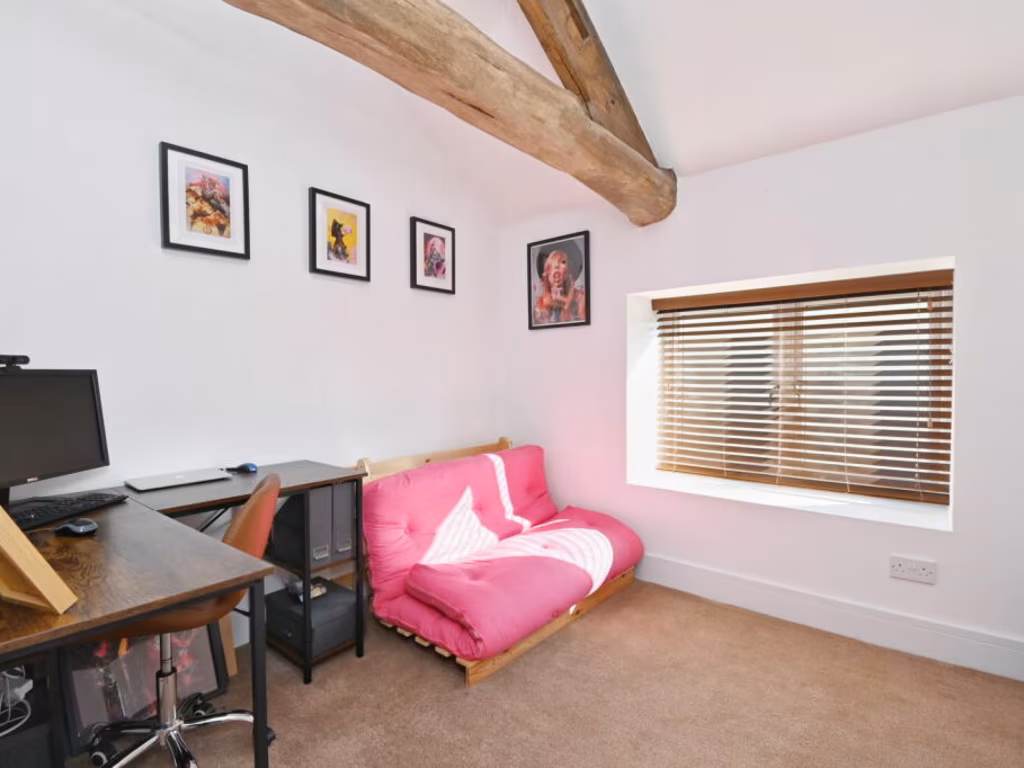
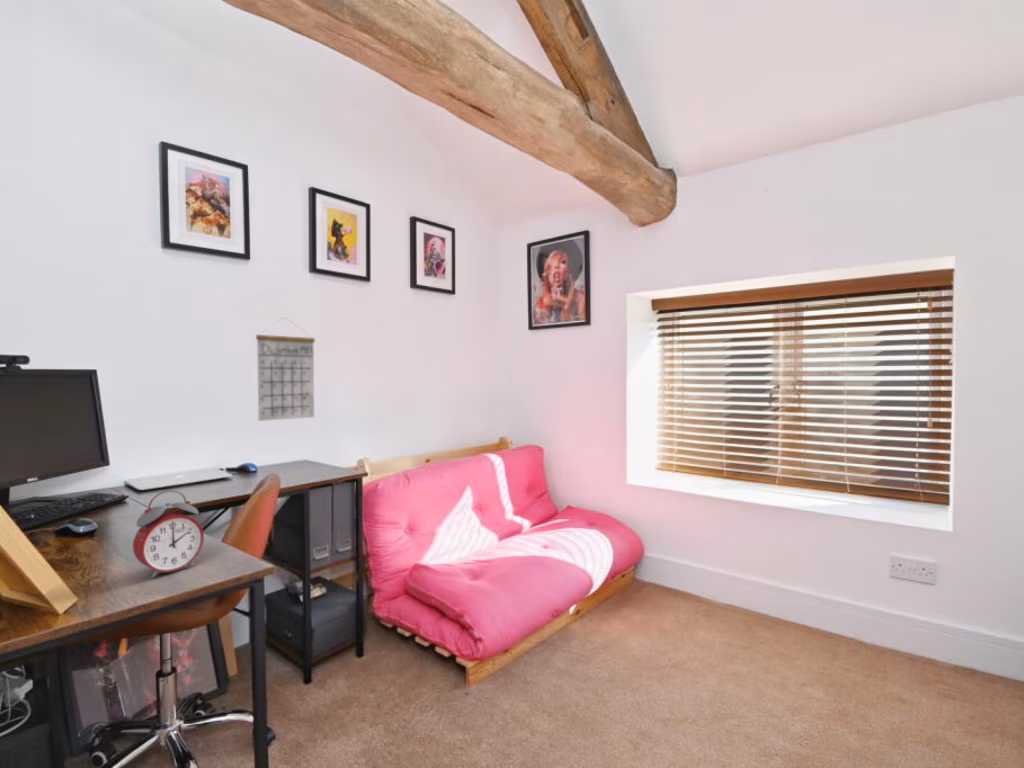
+ alarm clock [132,489,205,579]
+ calendar [255,316,316,422]
